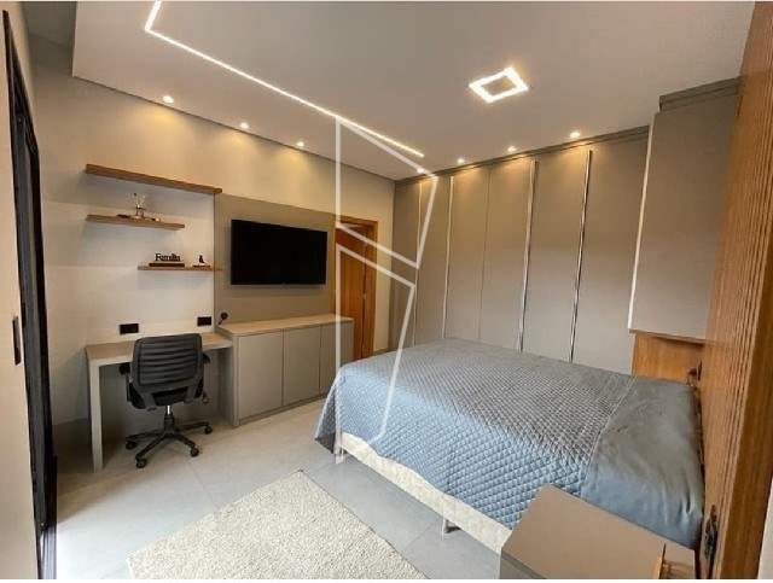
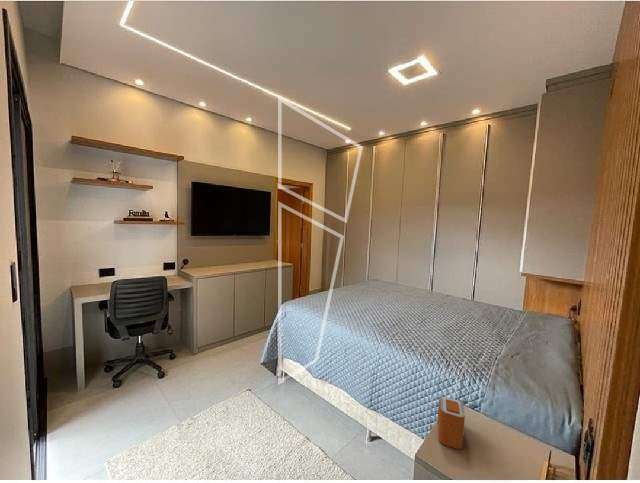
+ alarm clock [437,395,466,450]
